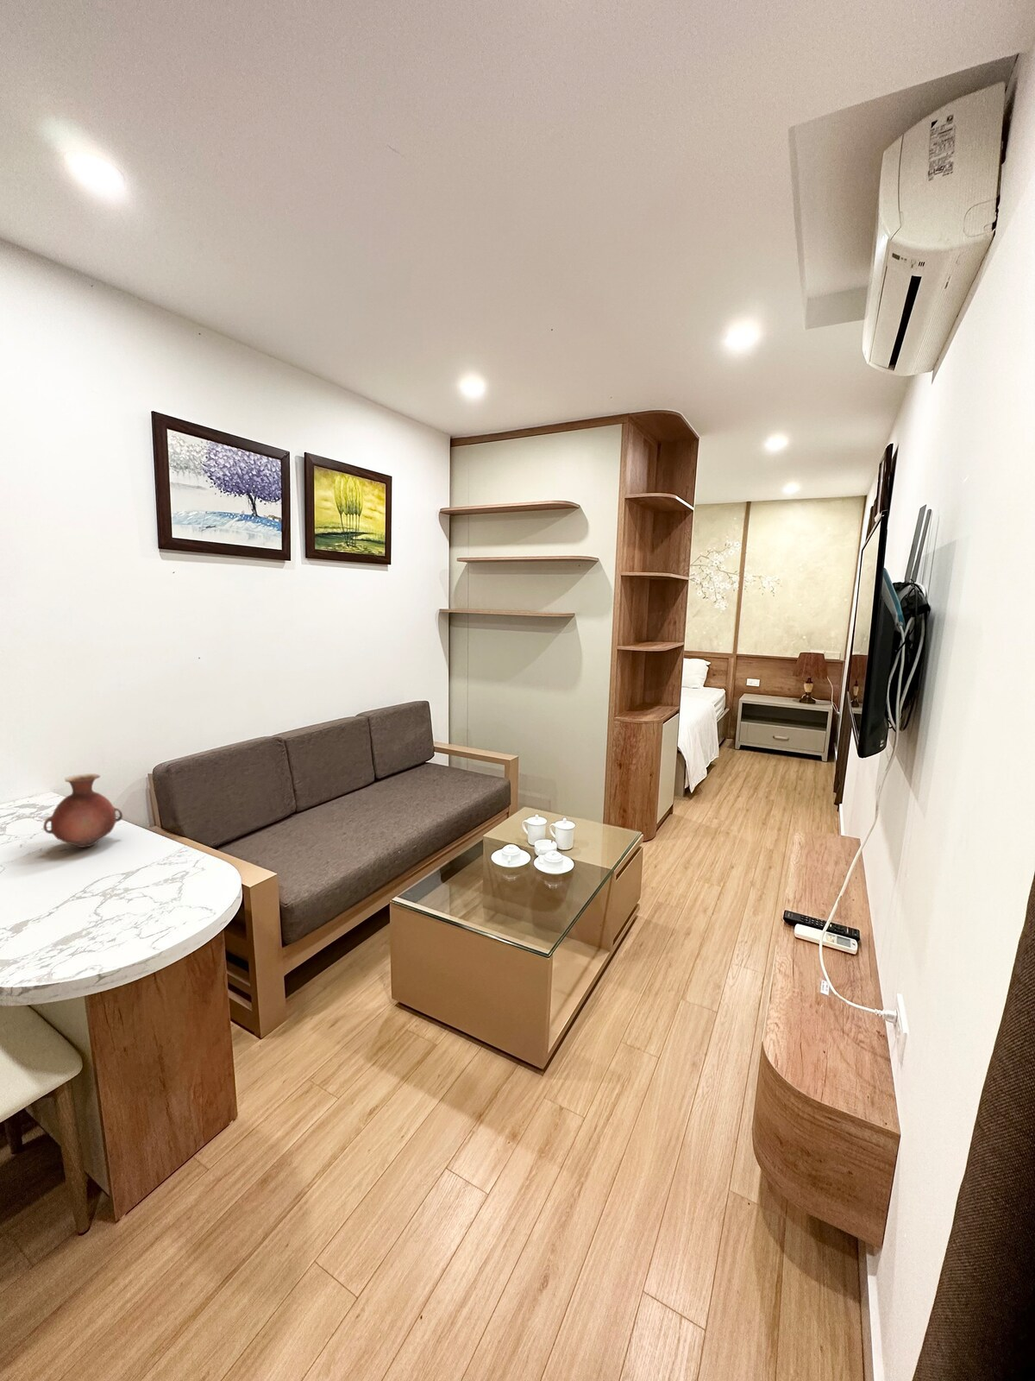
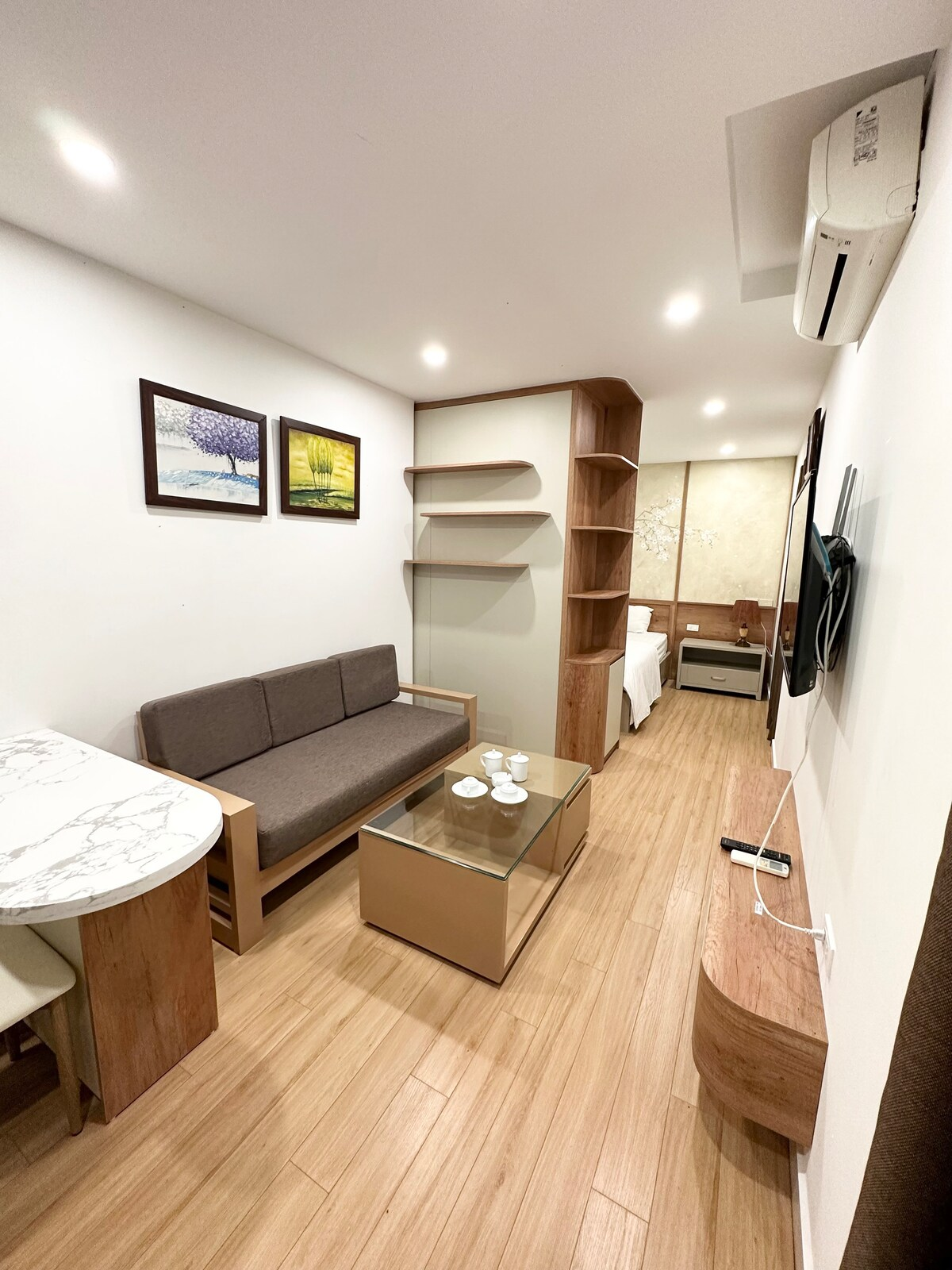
- vase [42,773,123,848]
